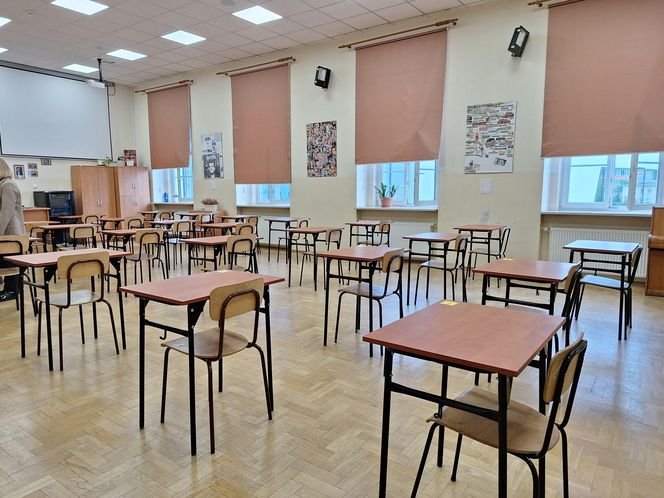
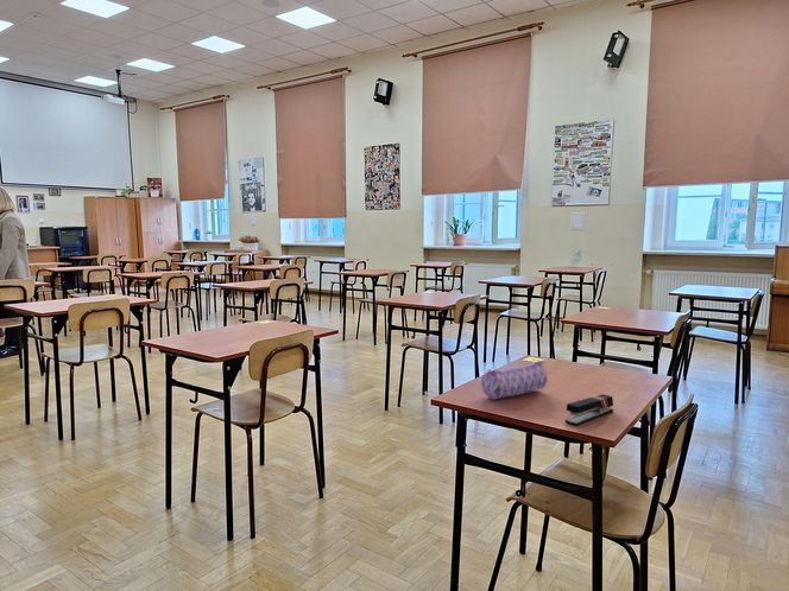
+ stapler [564,393,614,427]
+ pencil case [480,360,549,401]
